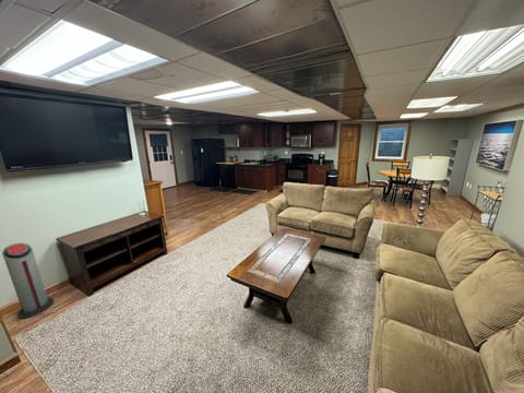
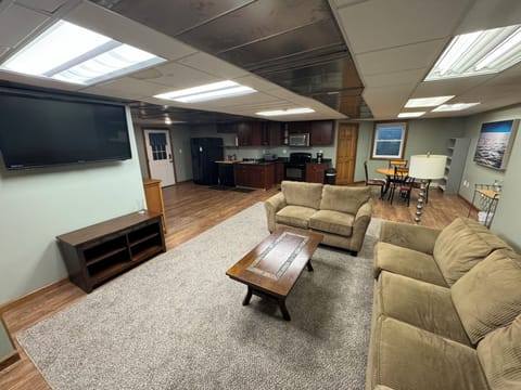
- air purifier [1,242,55,320]
